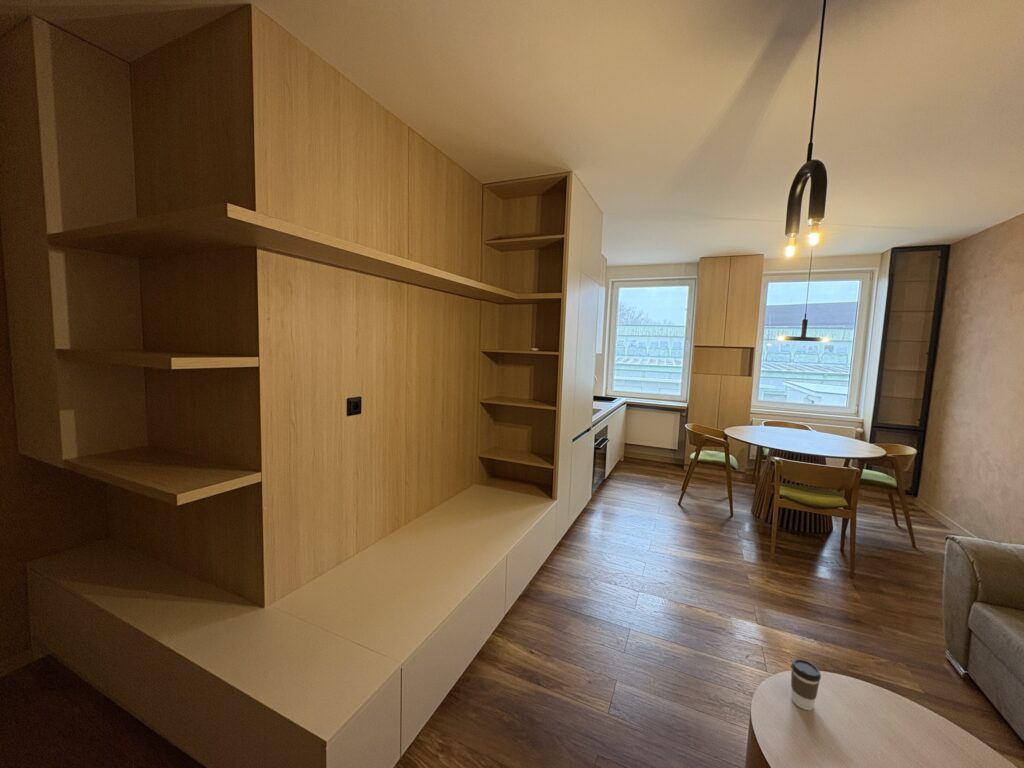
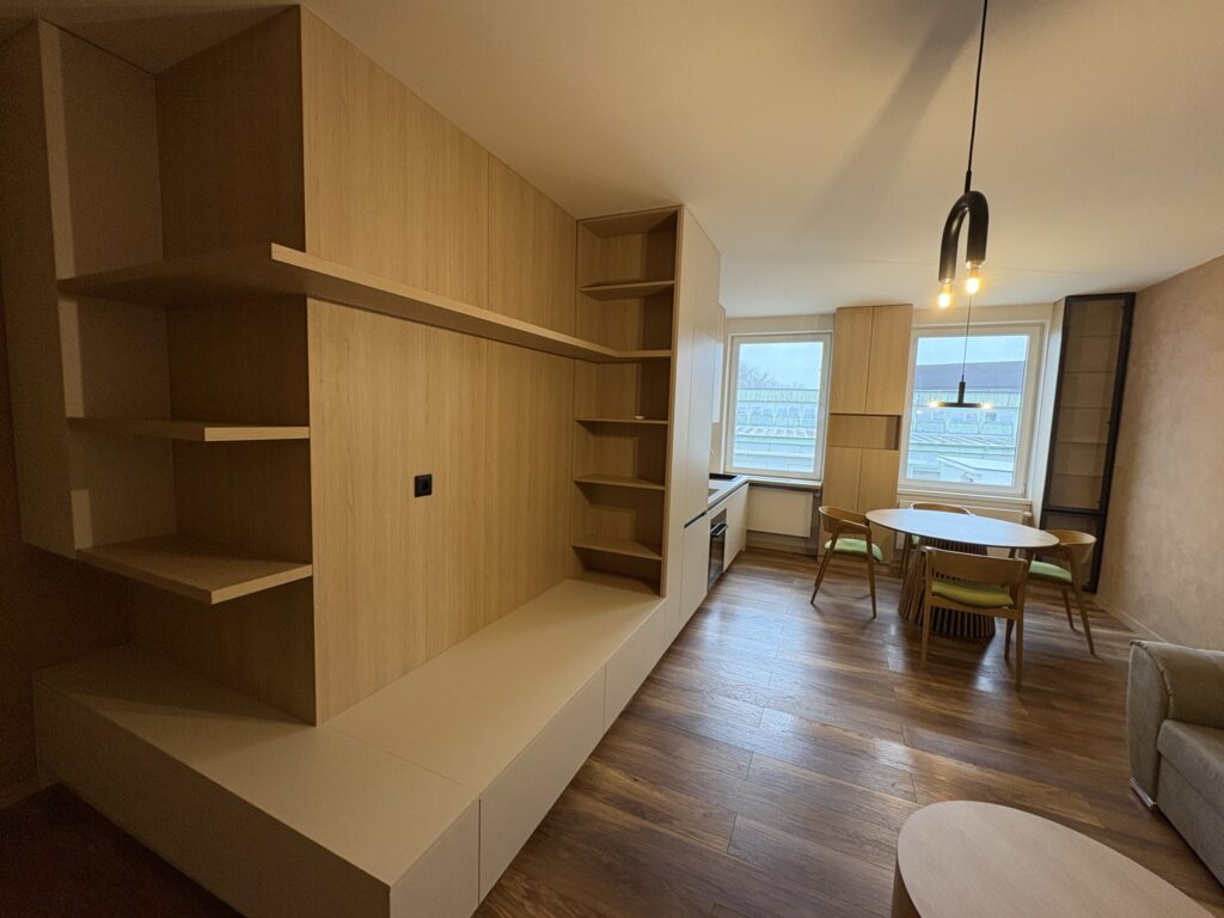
- coffee cup [790,657,822,712]
